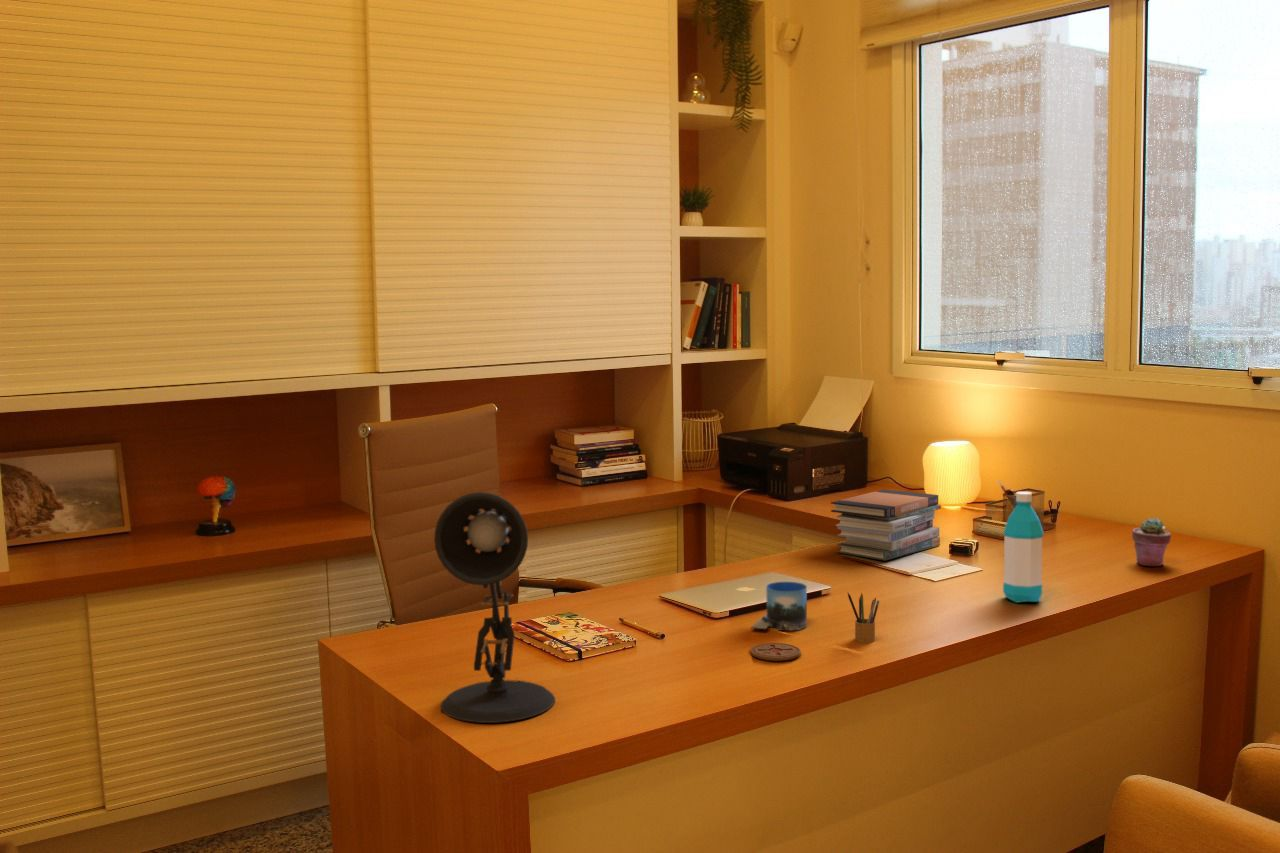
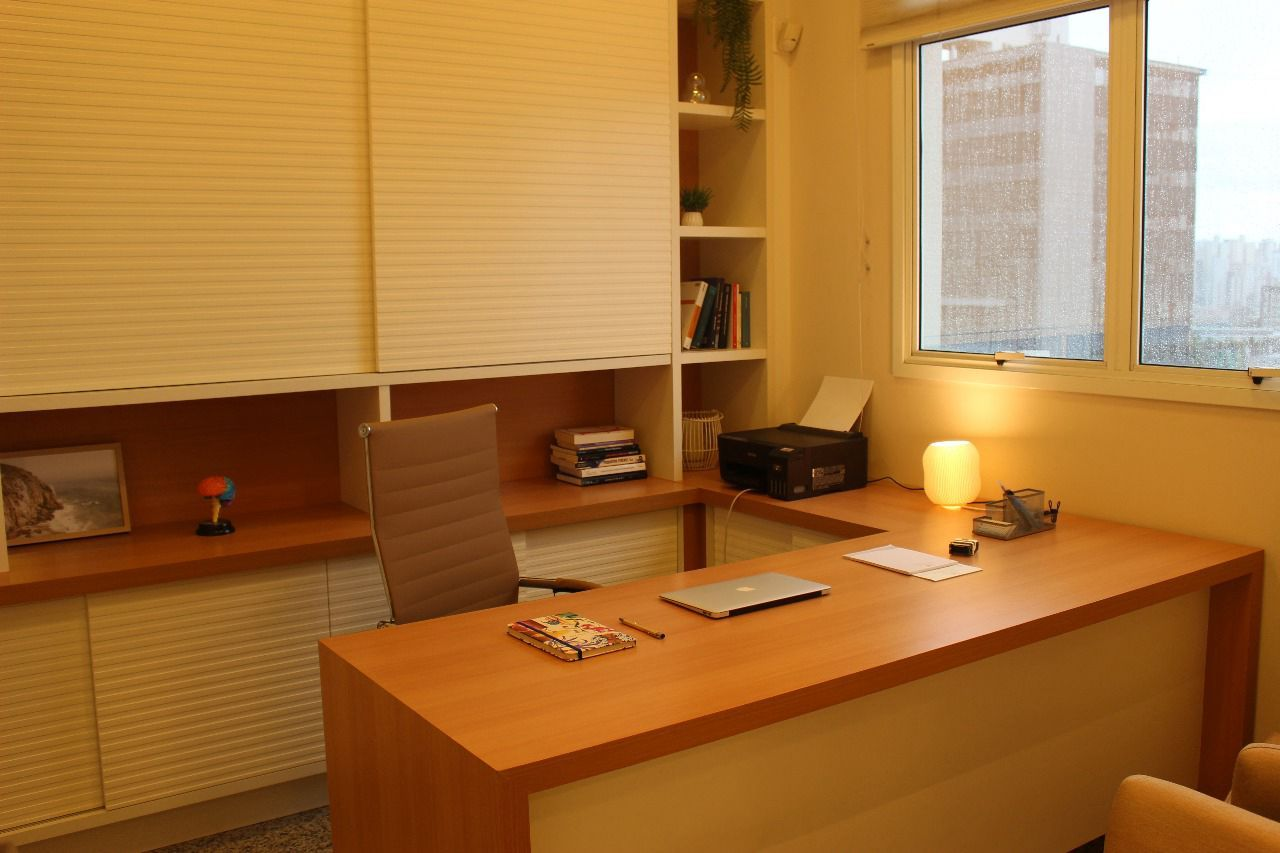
- pencil box [847,592,881,644]
- coaster [749,642,802,662]
- water bottle [1002,491,1044,604]
- potted succulent [1131,517,1172,567]
- mug [750,581,808,632]
- desk lamp [433,491,556,724]
- book stack [830,488,942,562]
